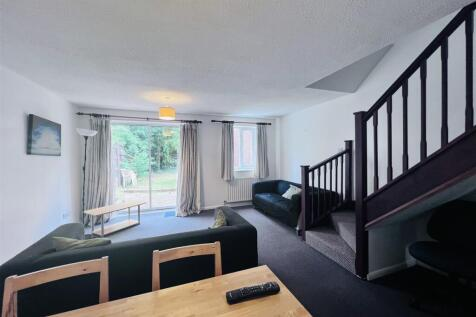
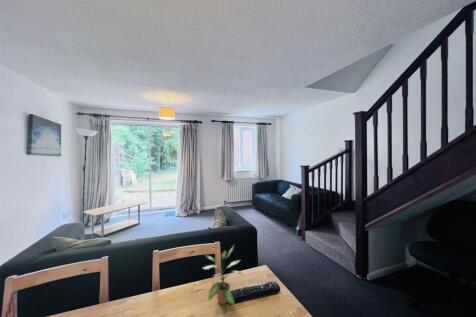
+ potted plant [202,244,244,307]
